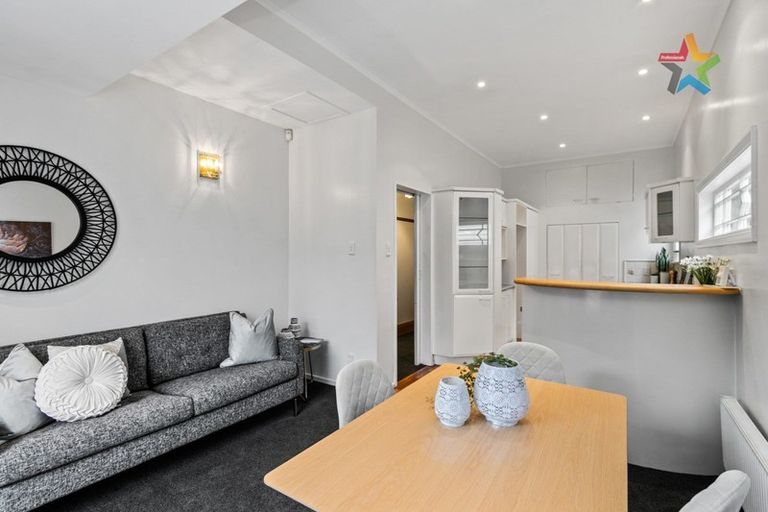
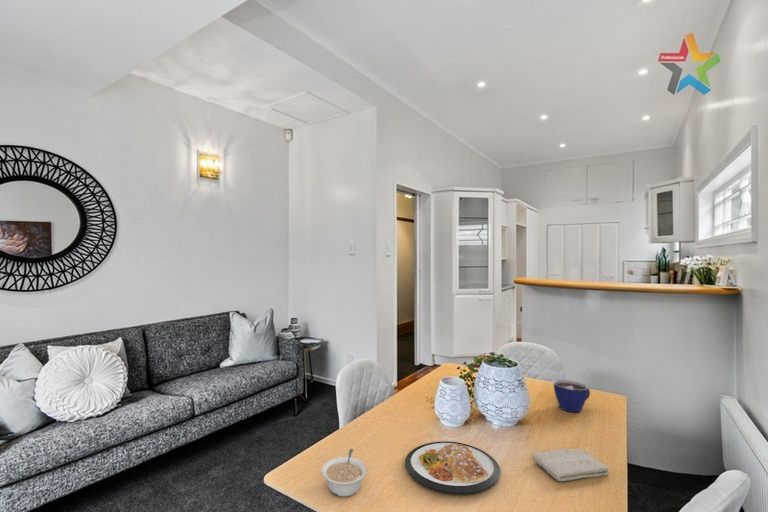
+ washcloth [531,447,610,482]
+ legume [321,448,368,498]
+ cup [553,379,591,413]
+ dish [404,440,501,496]
